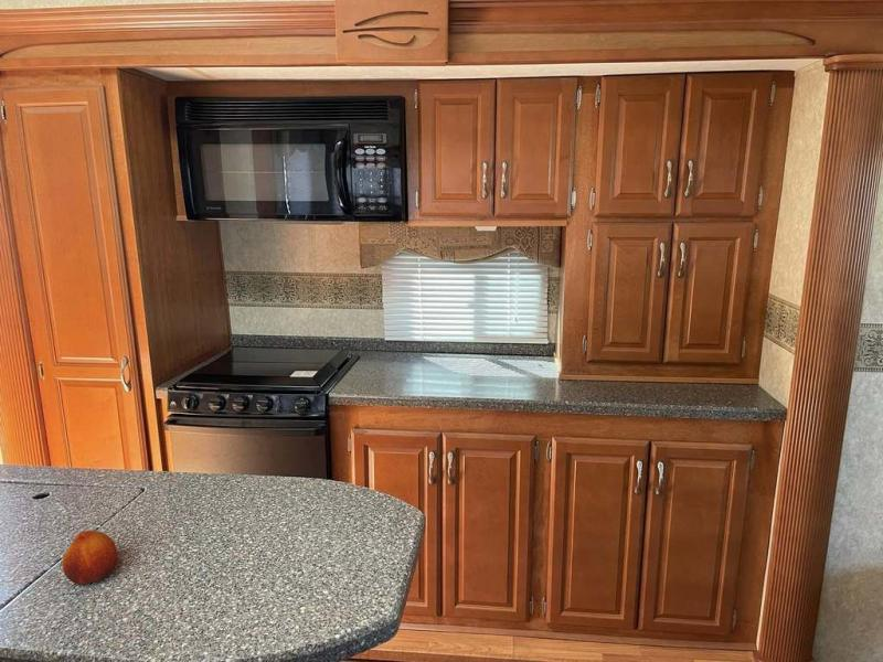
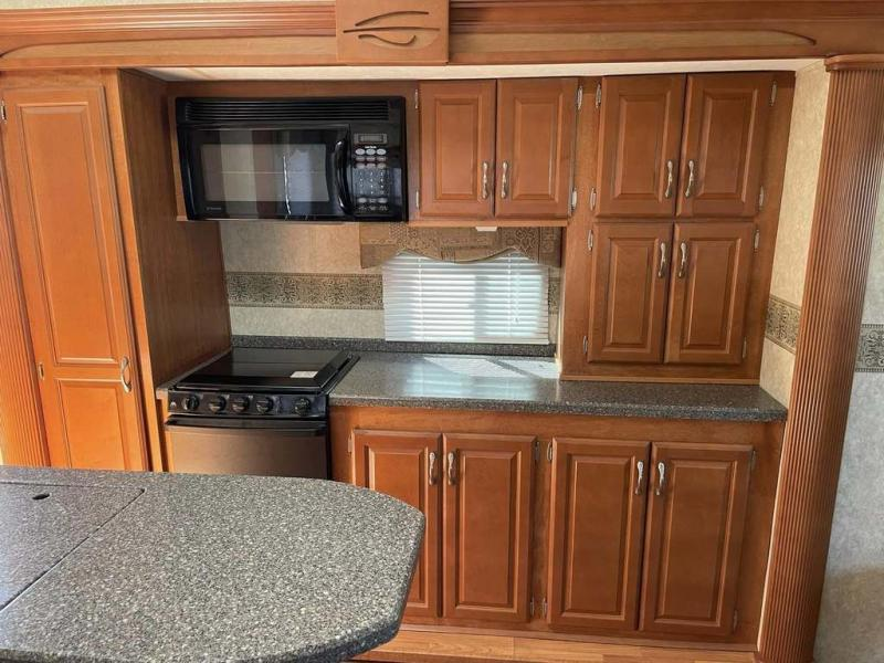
- fruit [61,530,119,586]
